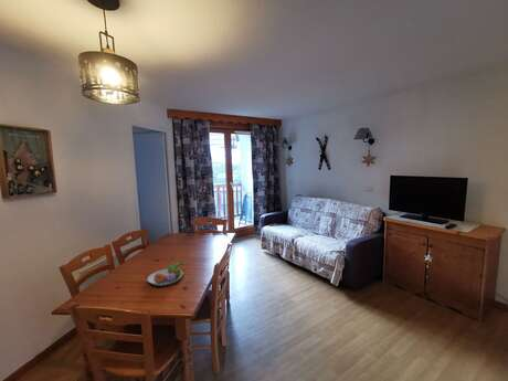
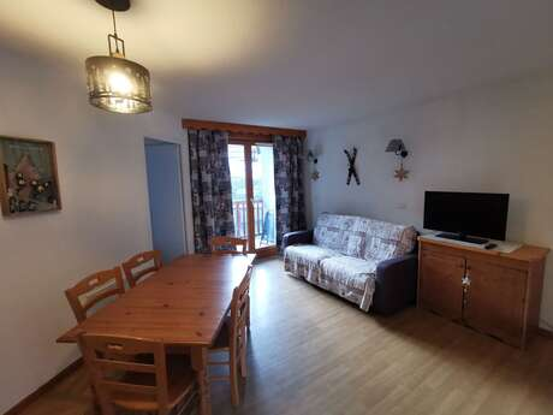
- fruit bowl [147,262,183,287]
